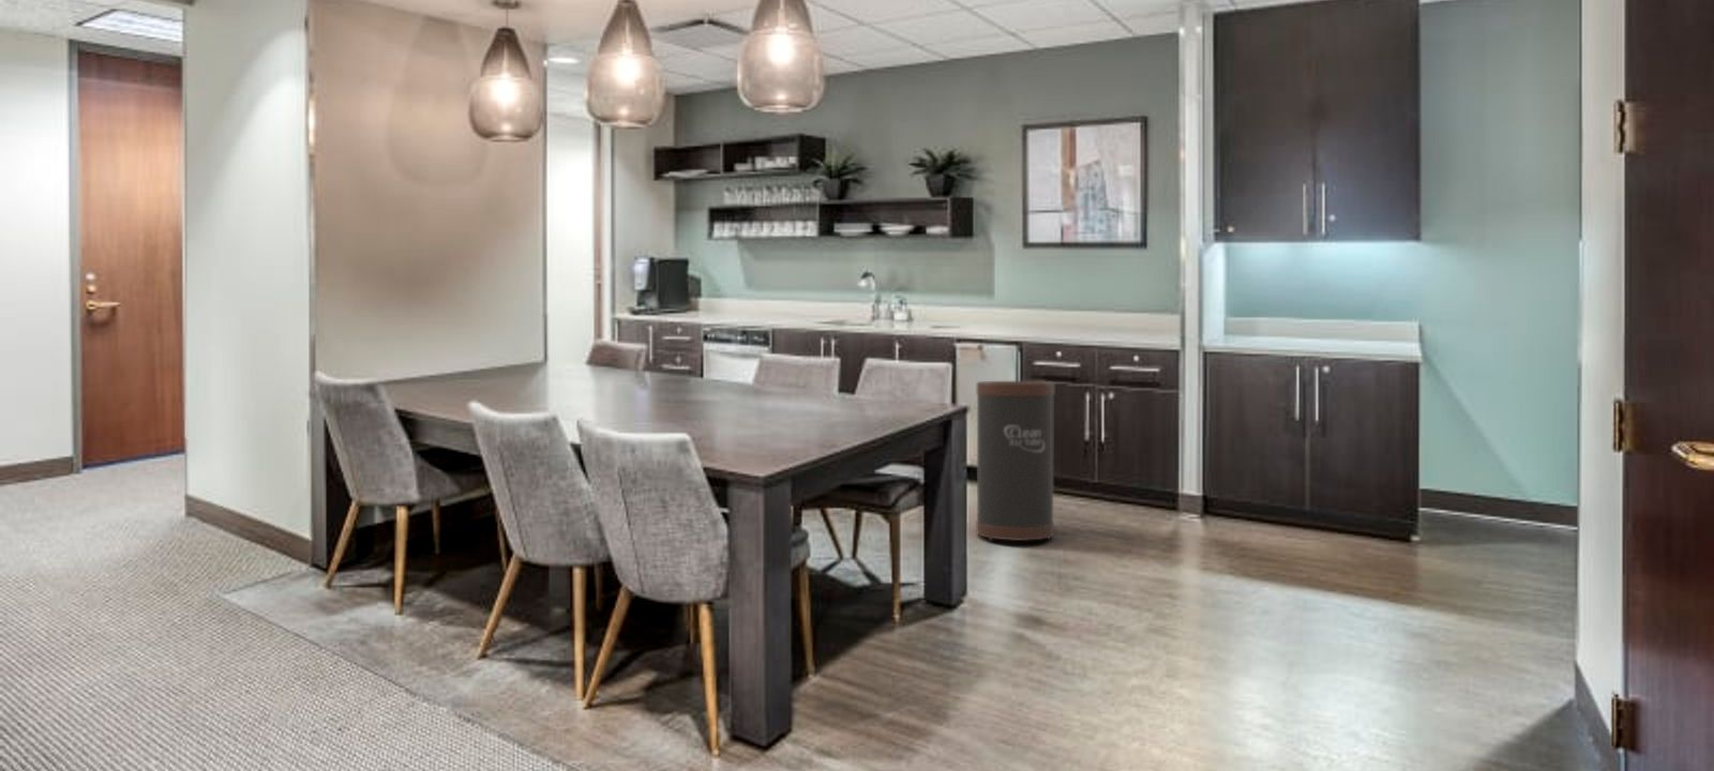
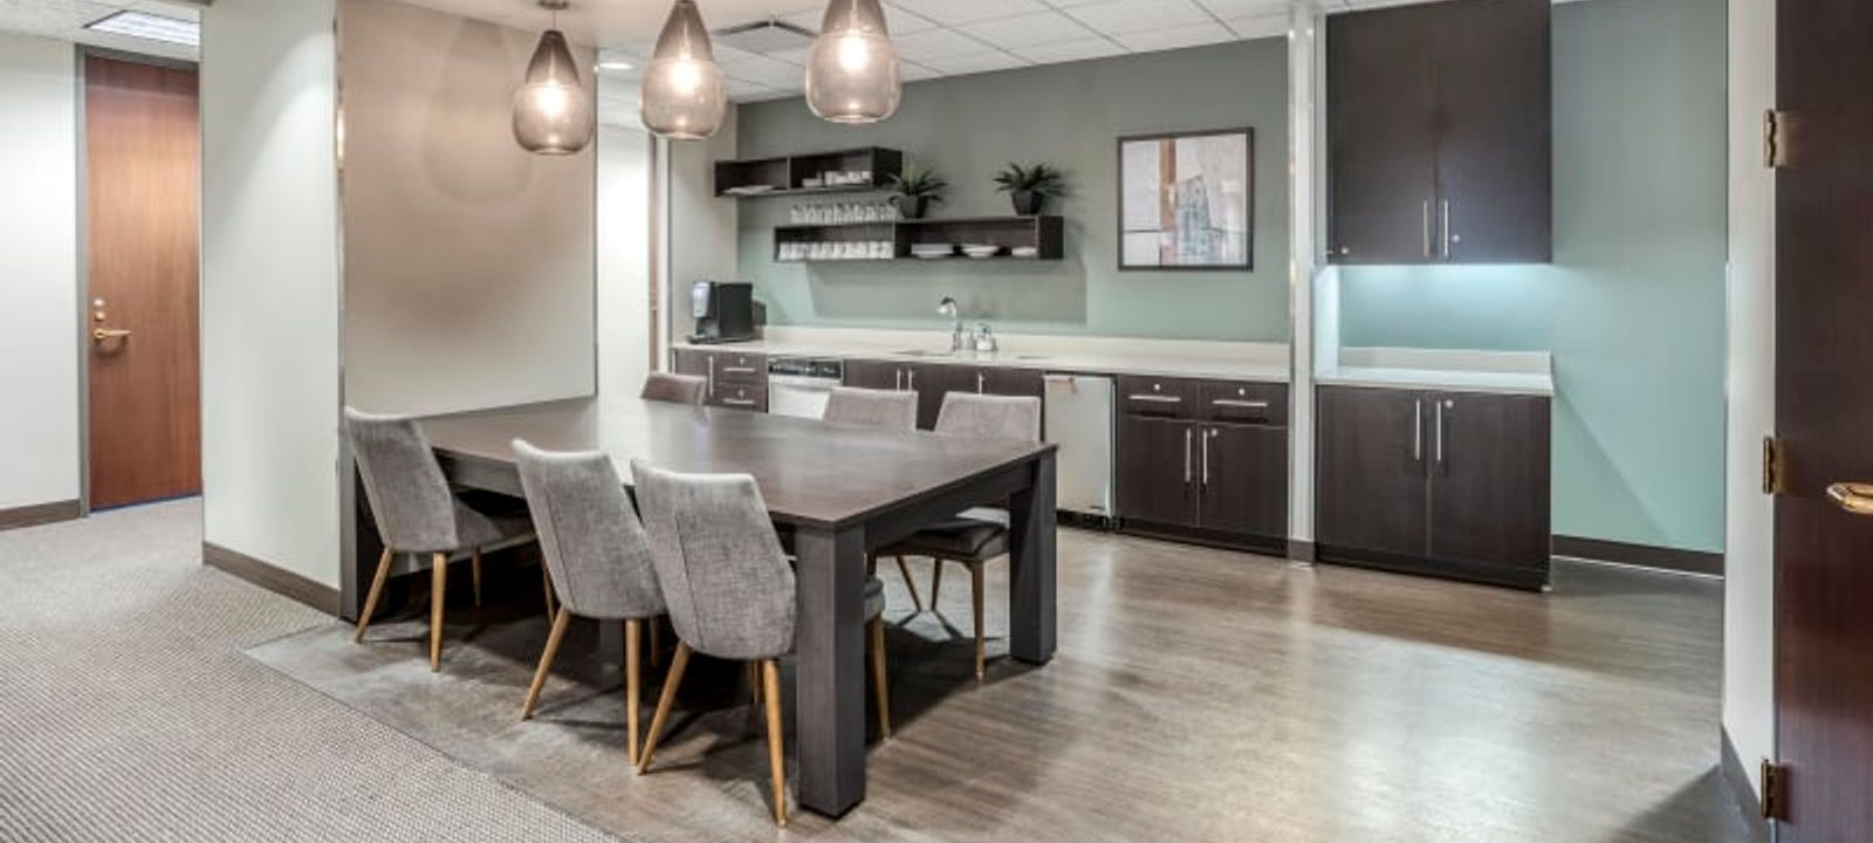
- trash can [975,380,1055,542]
